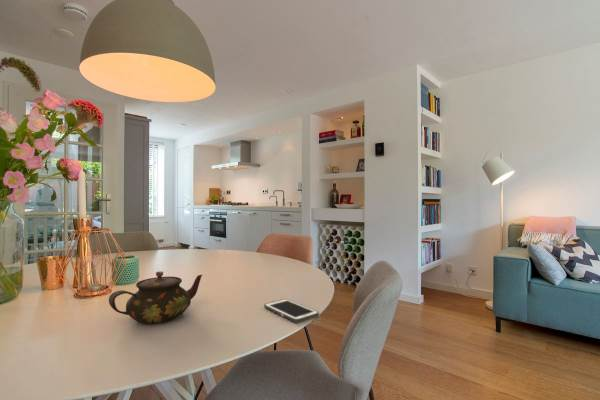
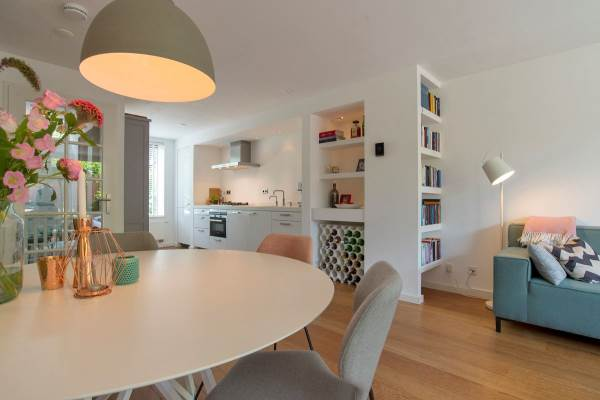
- teapot [108,270,203,325]
- cell phone [263,298,320,324]
